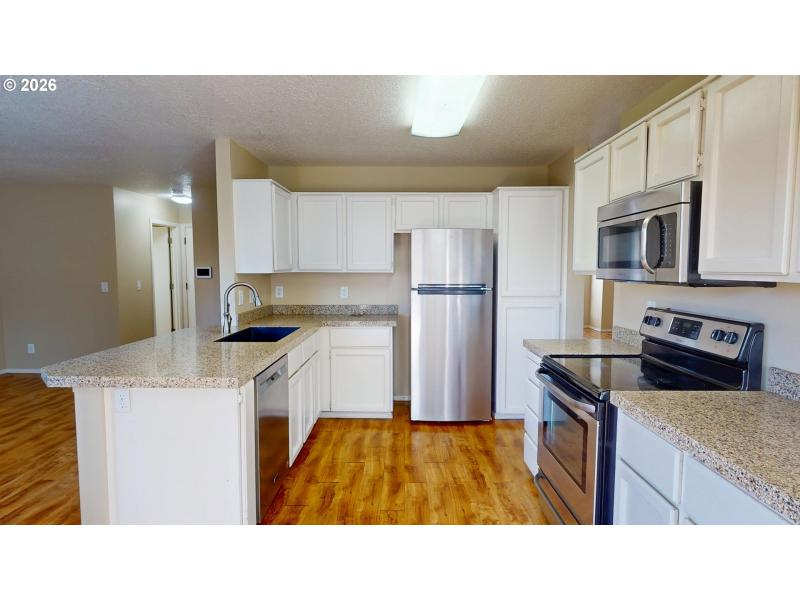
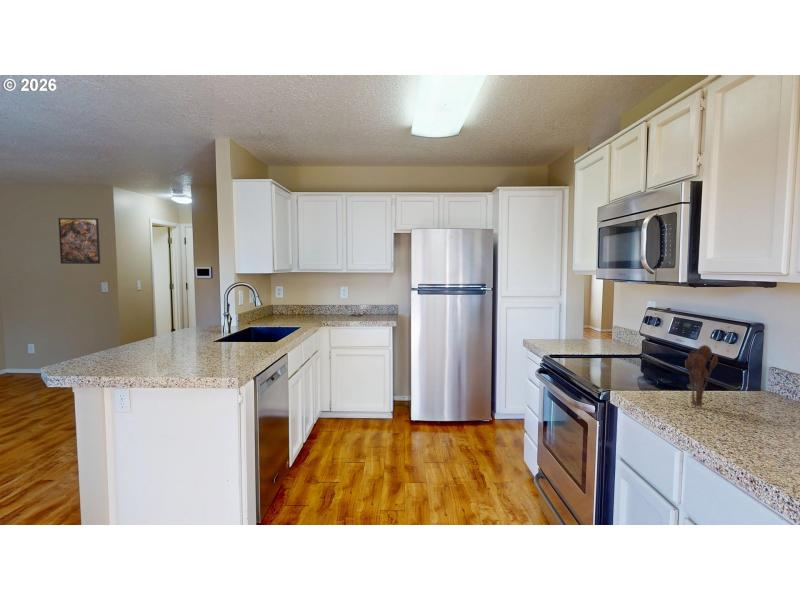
+ utensil holder [684,344,719,408]
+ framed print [58,217,101,265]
